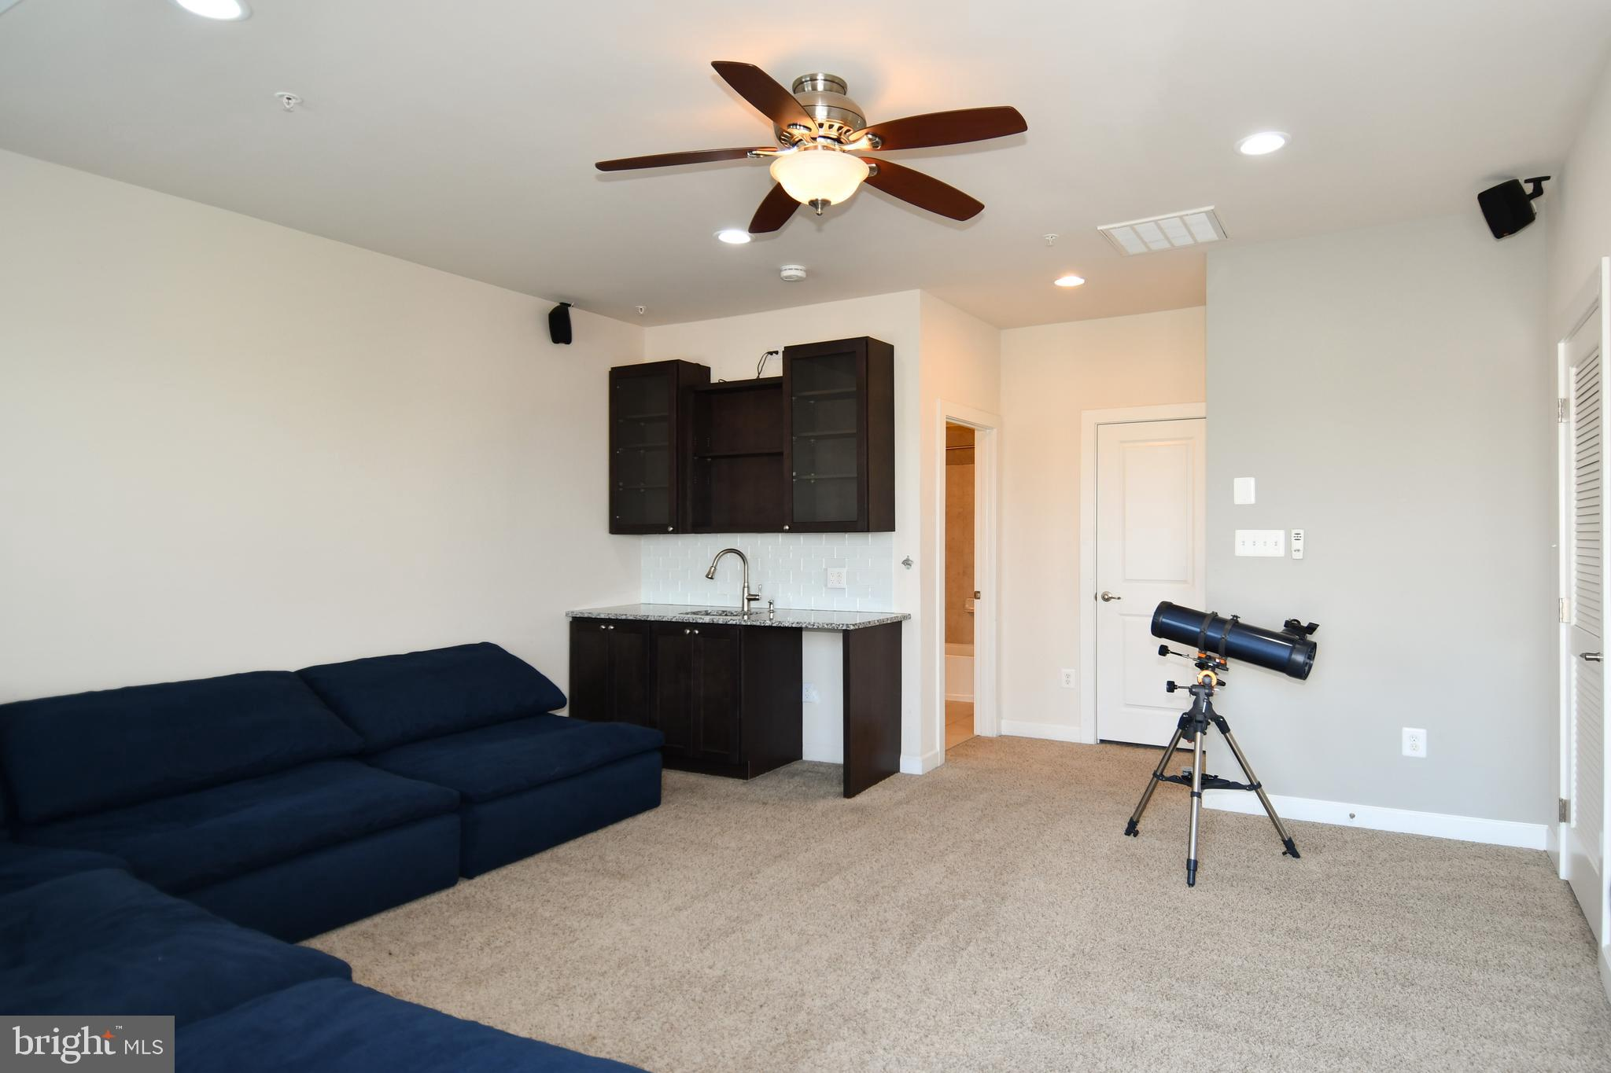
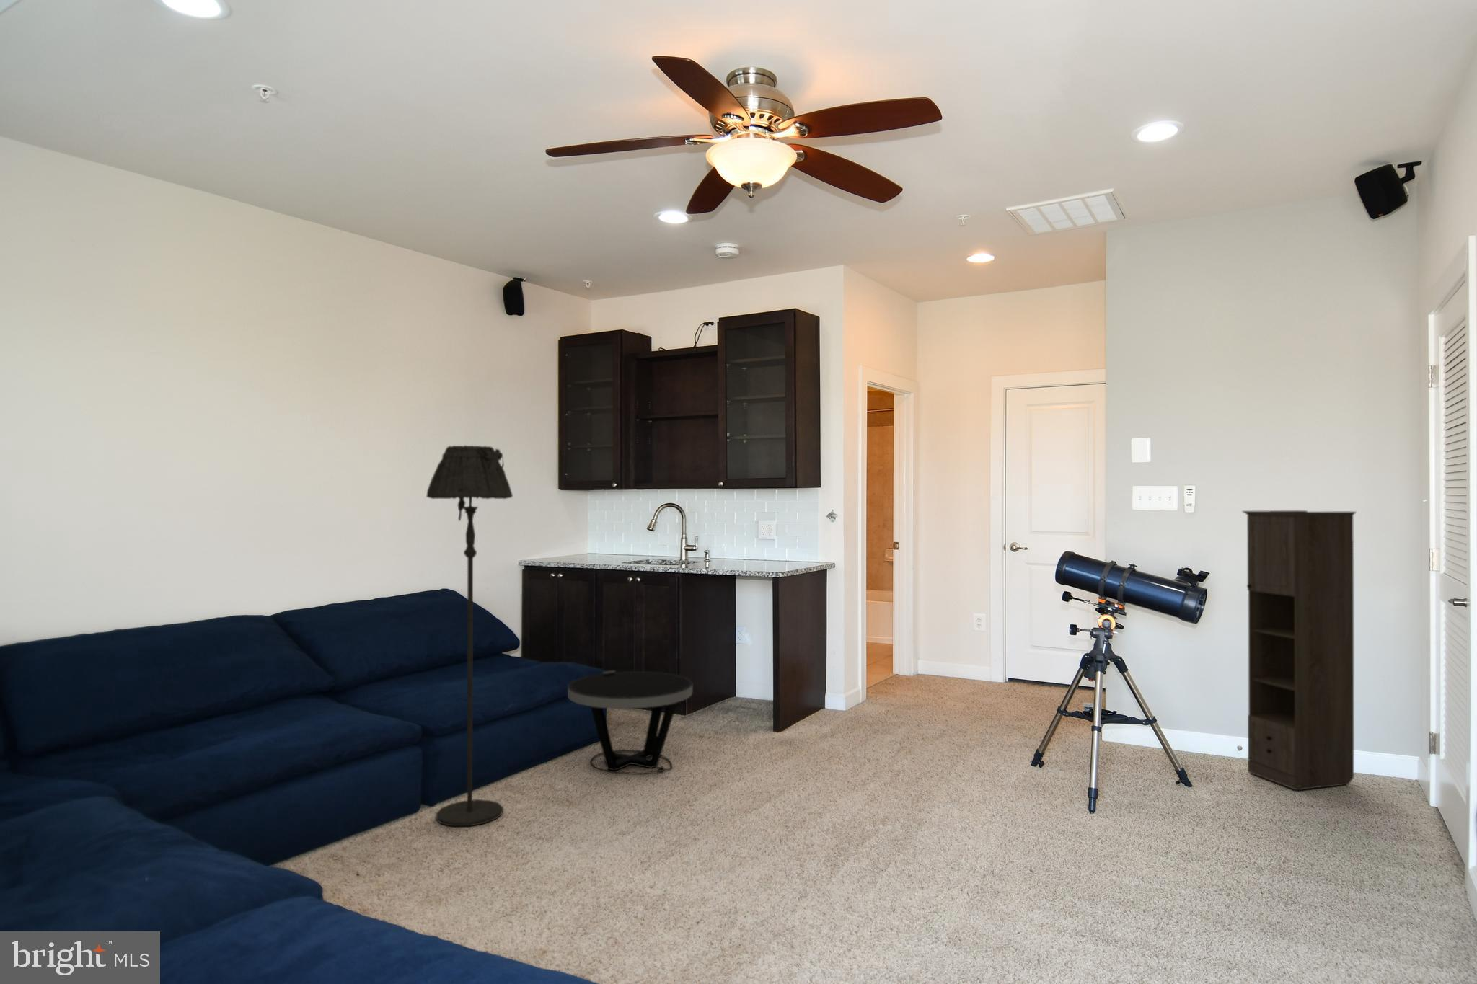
+ floor lamp [425,445,514,827]
+ storage cabinet [1242,510,1357,791]
+ side table [567,670,693,775]
